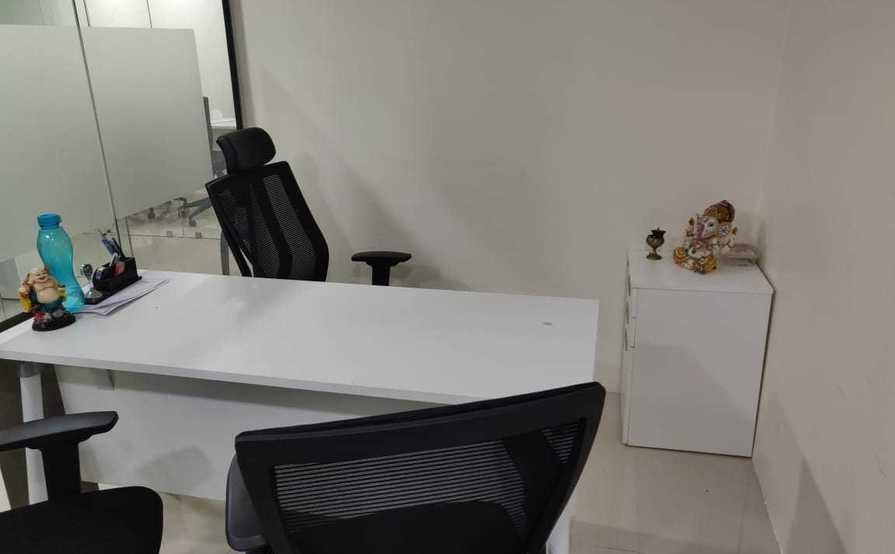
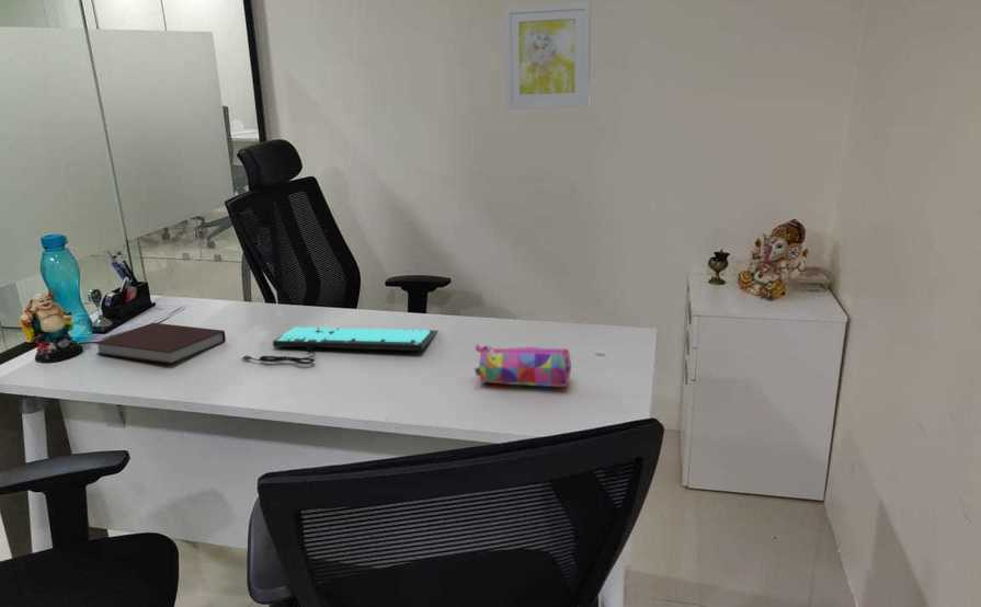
+ pencil case [474,343,572,388]
+ computer keyboard [239,325,438,365]
+ wall art [503,1,592,111]
+ notebook [94,322,227,365]
